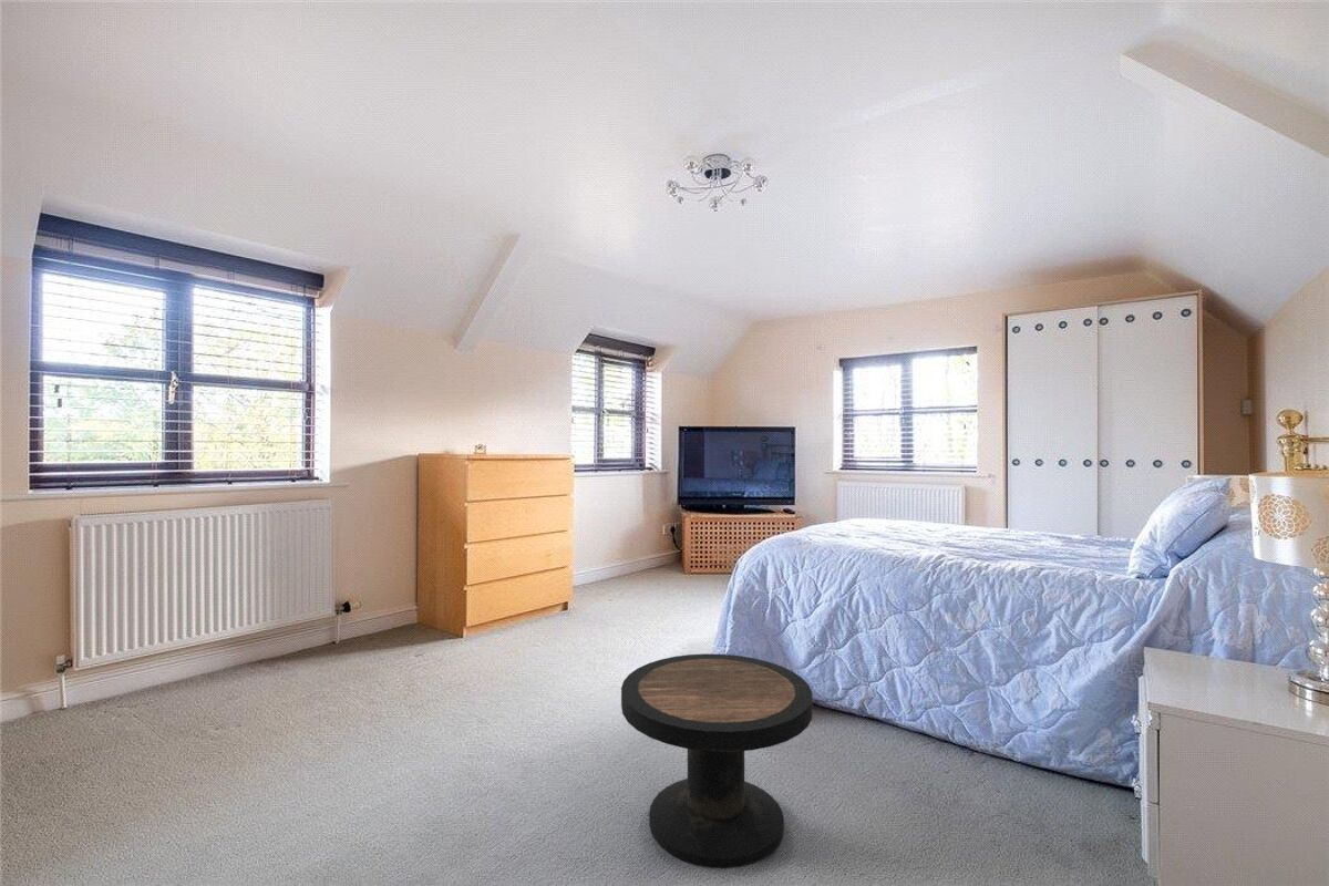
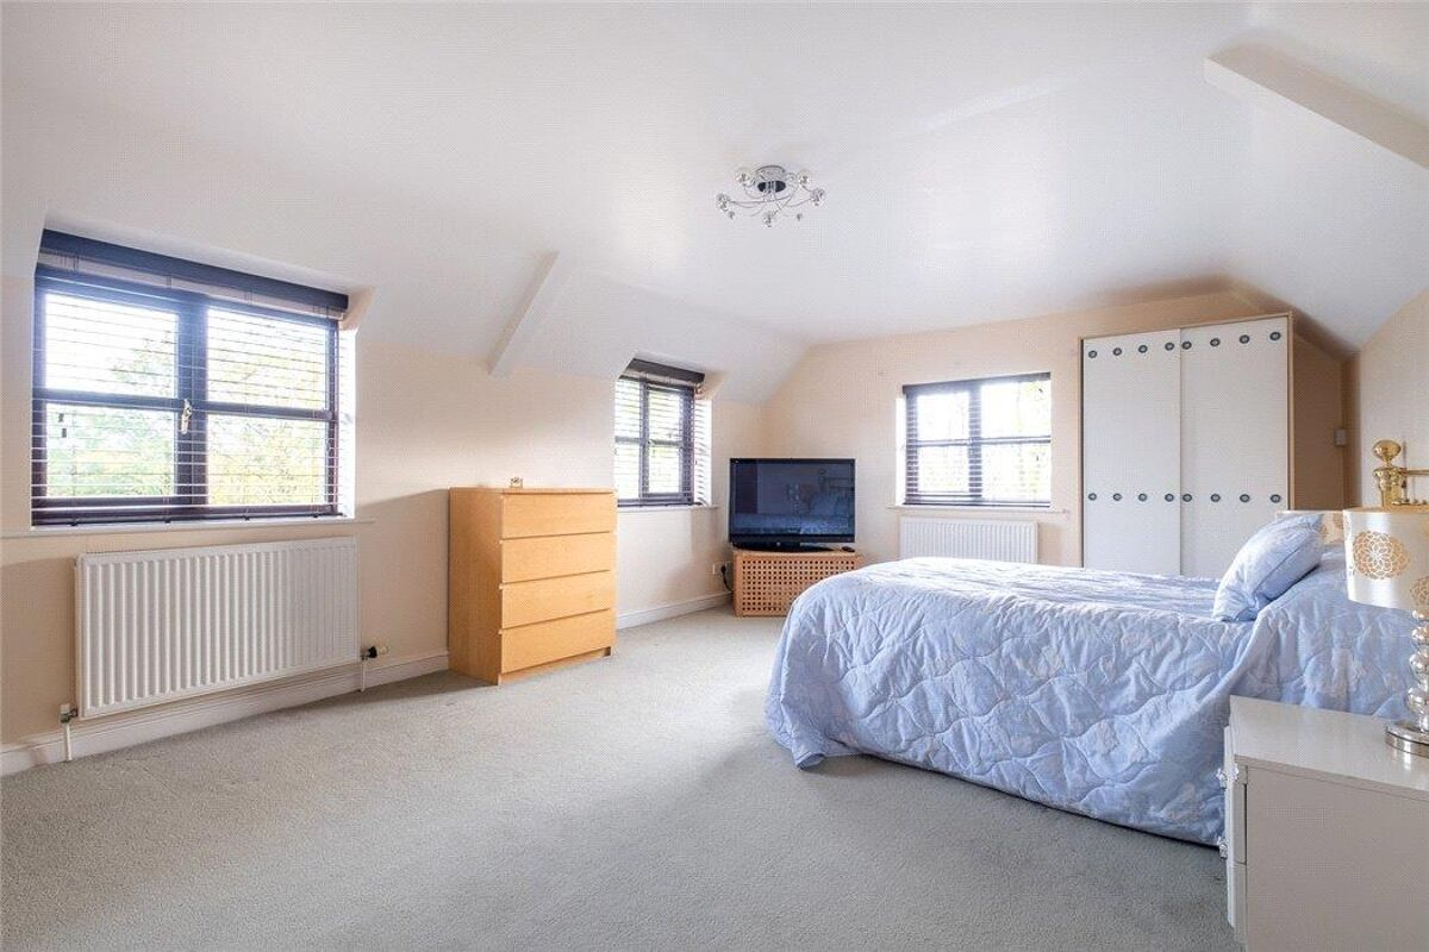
- side table [620,652,814,869]
